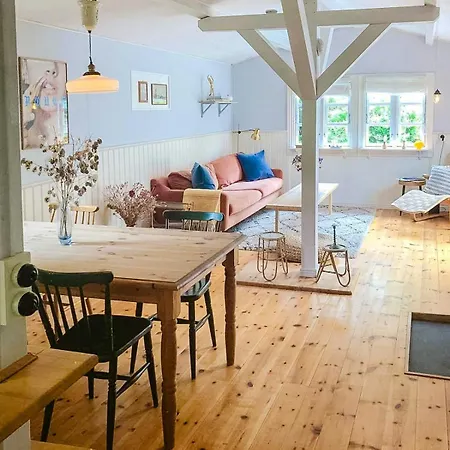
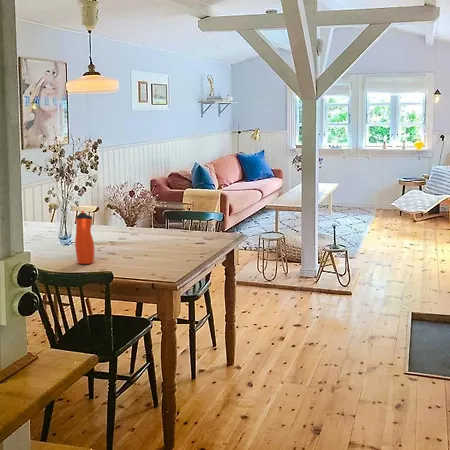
+ water bottle [74,210,96,265]
